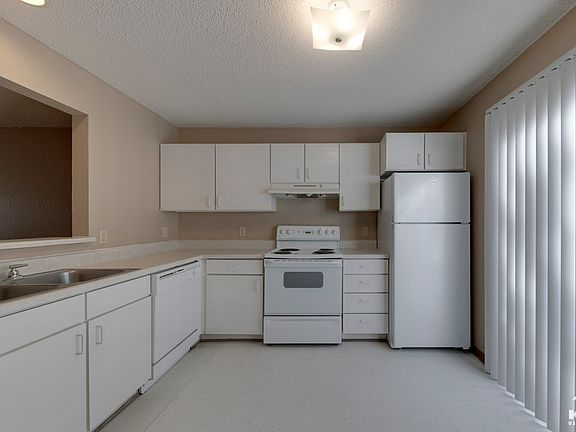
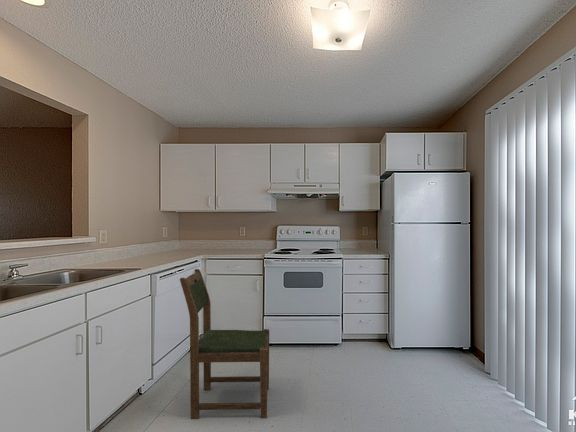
+ dining chair [179,268,270,420]
